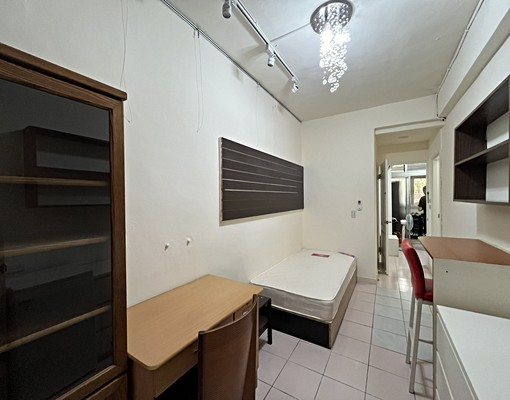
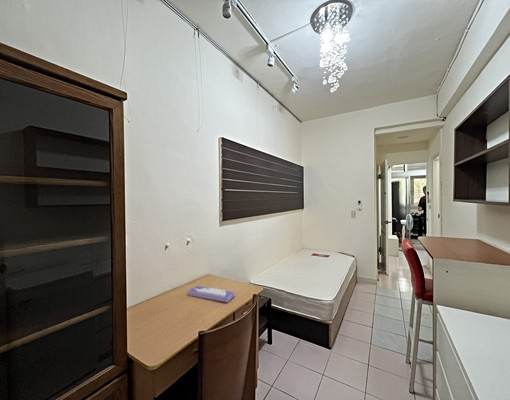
+ keyboard [187,285,236,303]
